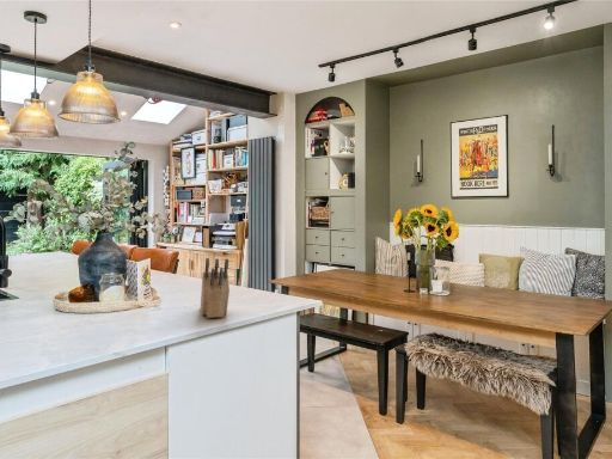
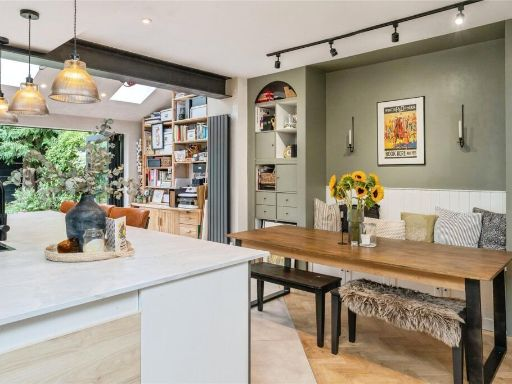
- knife block [200,257,231,319]
